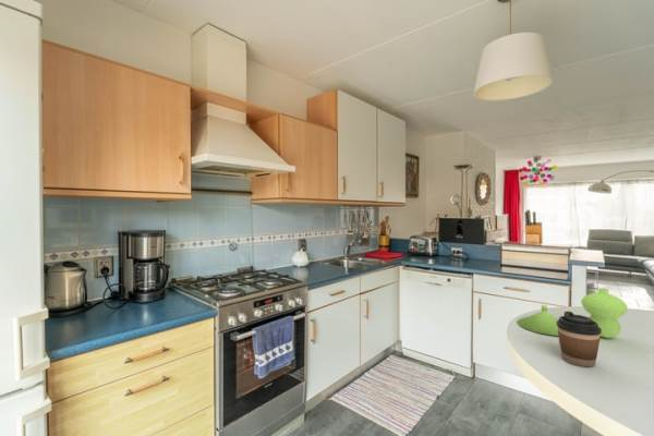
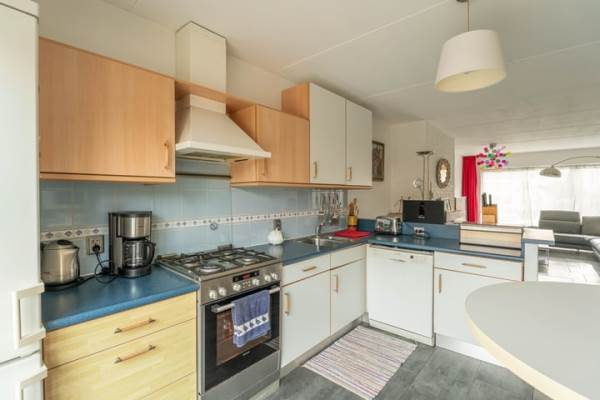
- vase [516,287,629,339]
- coffee cup [556,311,602,367]
